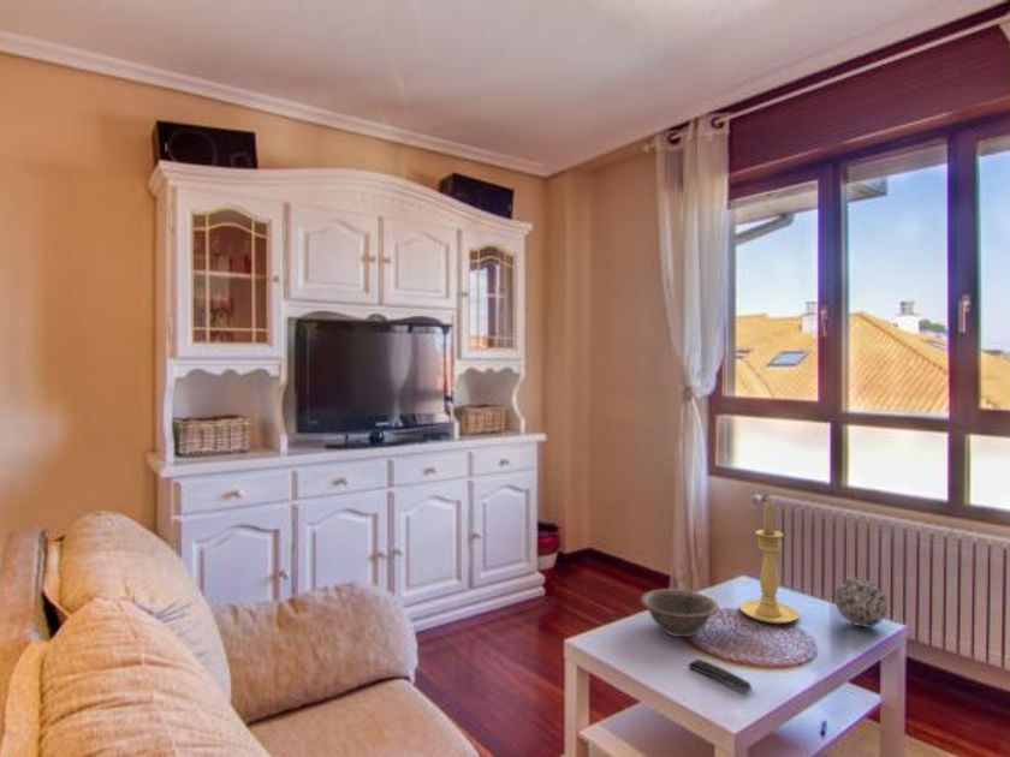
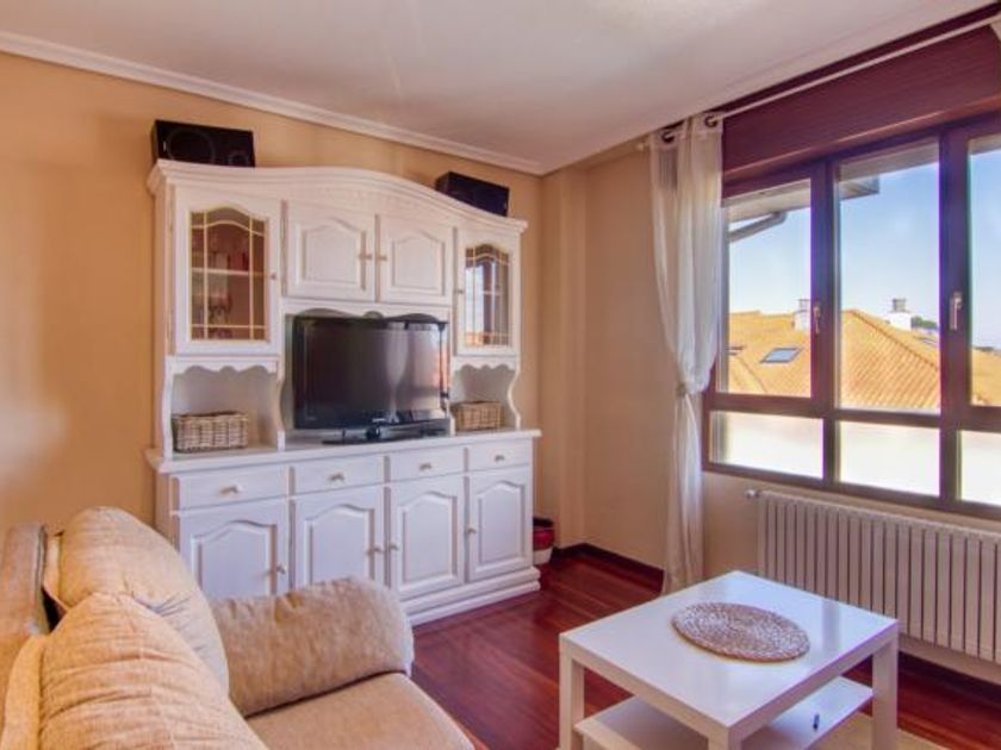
- decorative bowl [640,588,720,638]
- candle holder [738,500,801,625]
- decorative ball [833,574,889,628]
- remote control [687,657,754,693]
